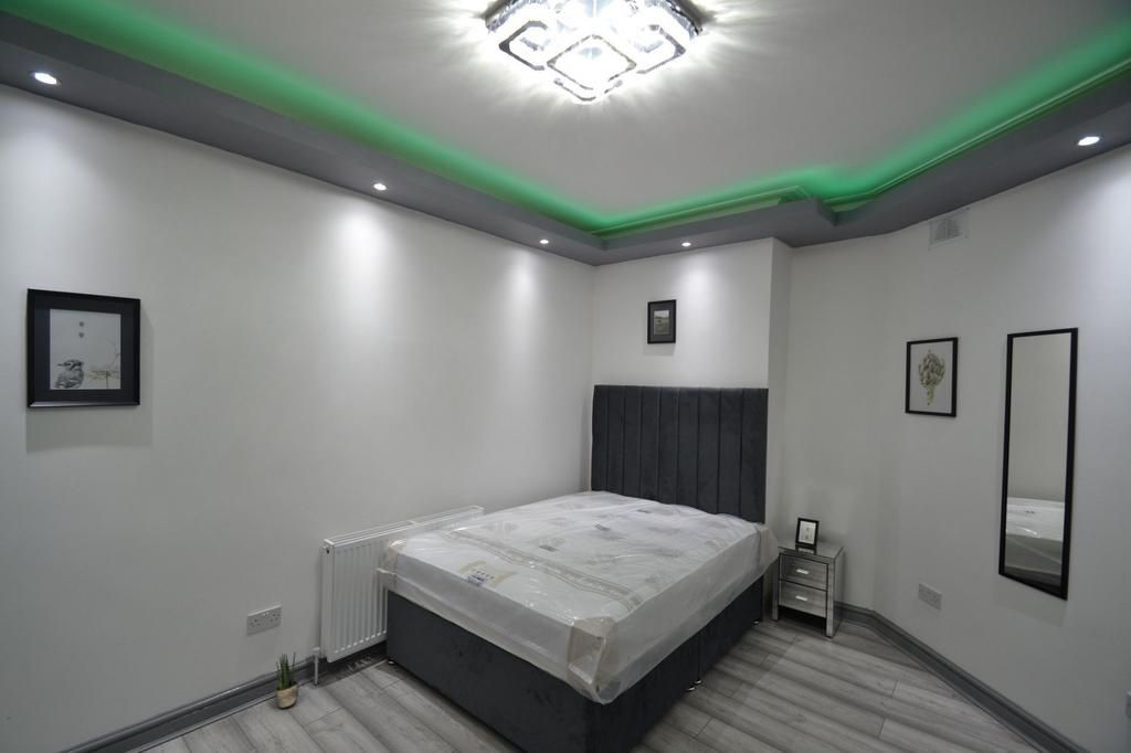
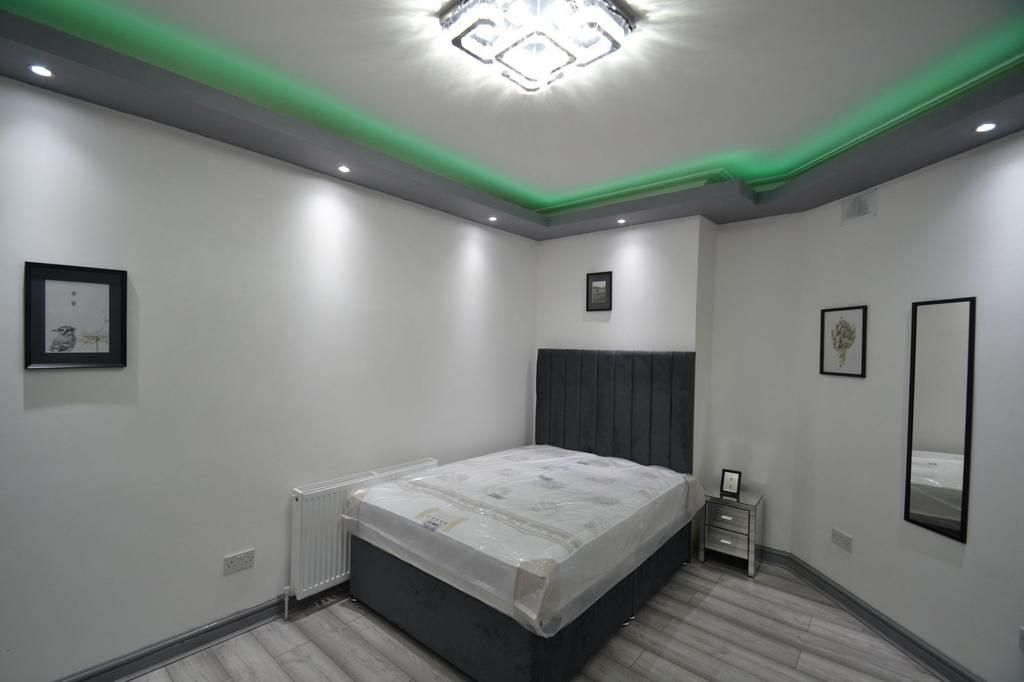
- potted plant [274,651,299,709]
